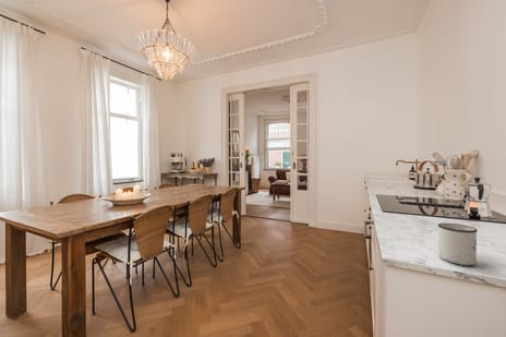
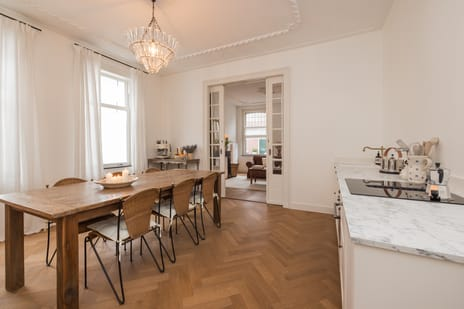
- mug [437,222,478,266]
